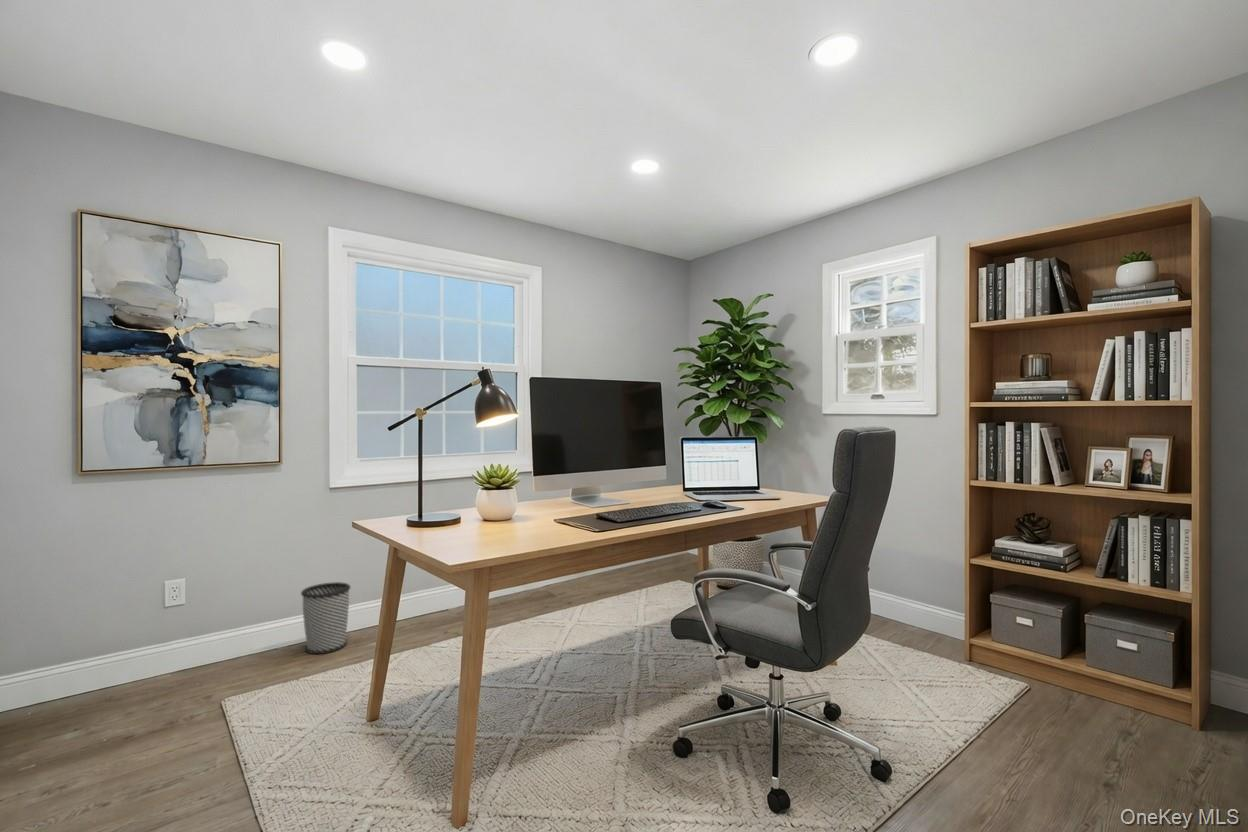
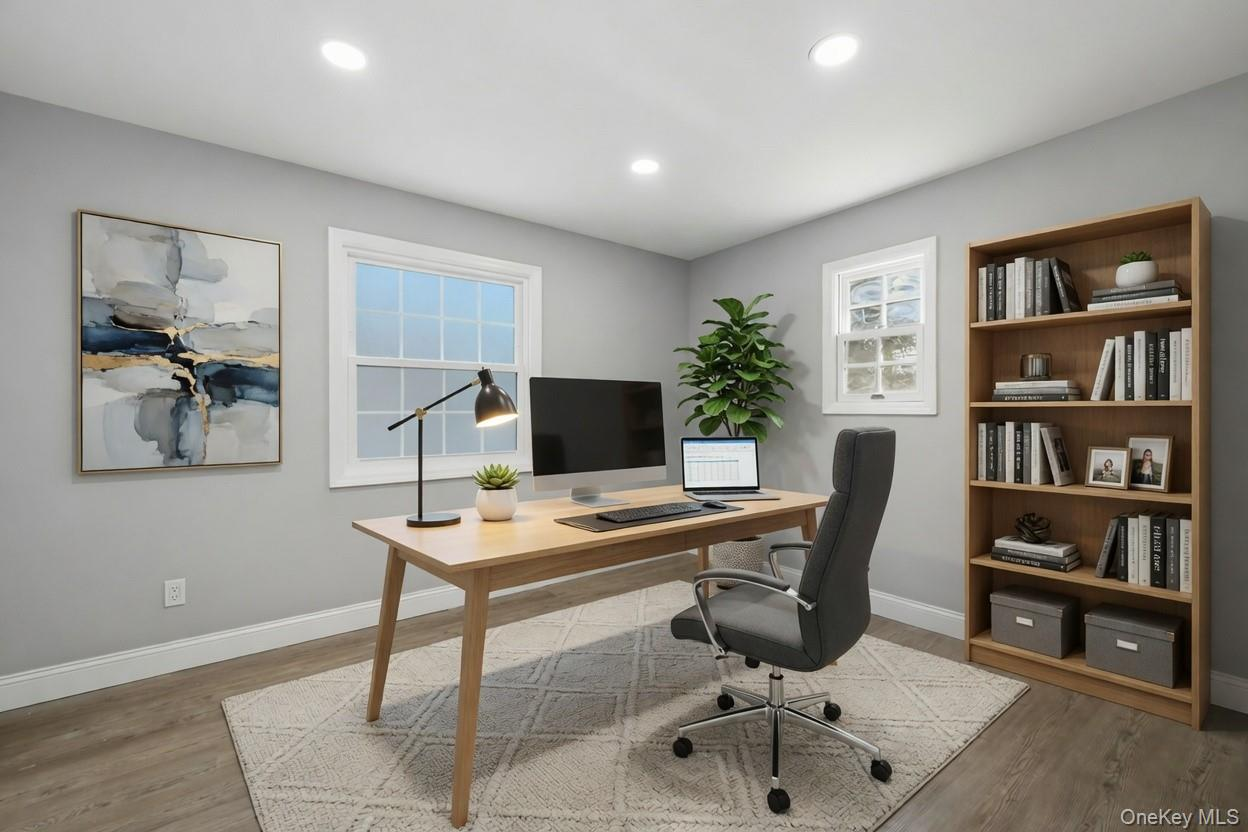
- wastebasket [300,581,352,655]
